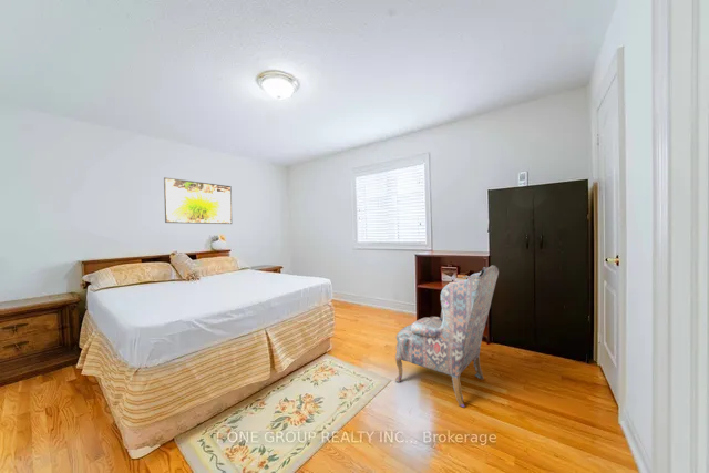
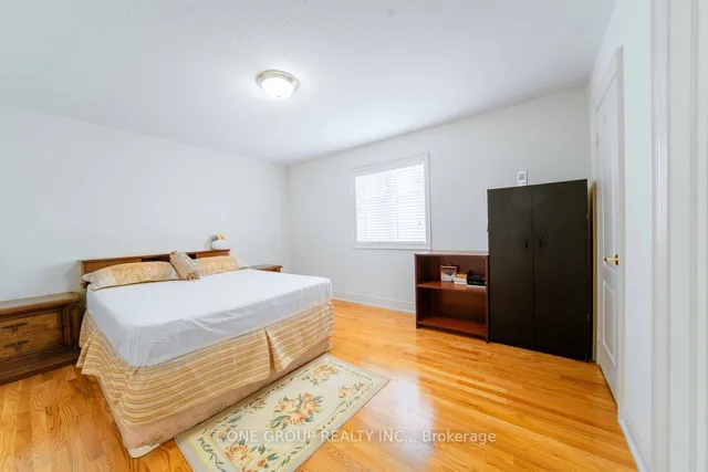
- armchair [394,264,500,409]
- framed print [163,176,233,225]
